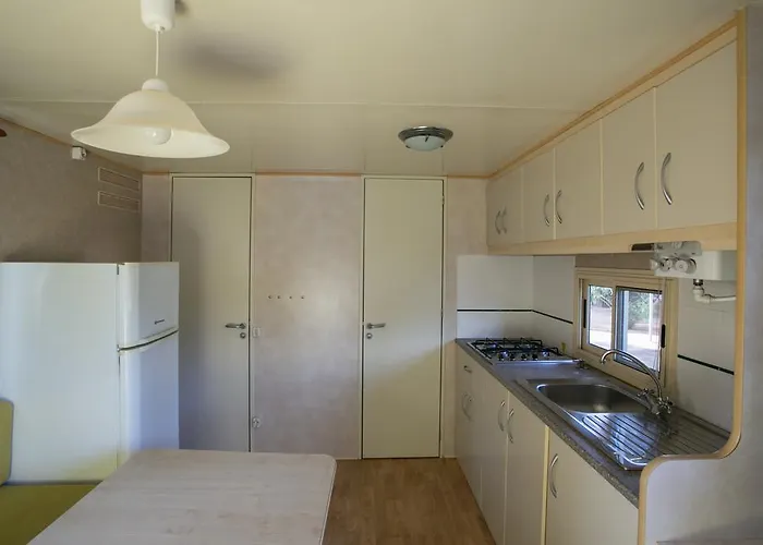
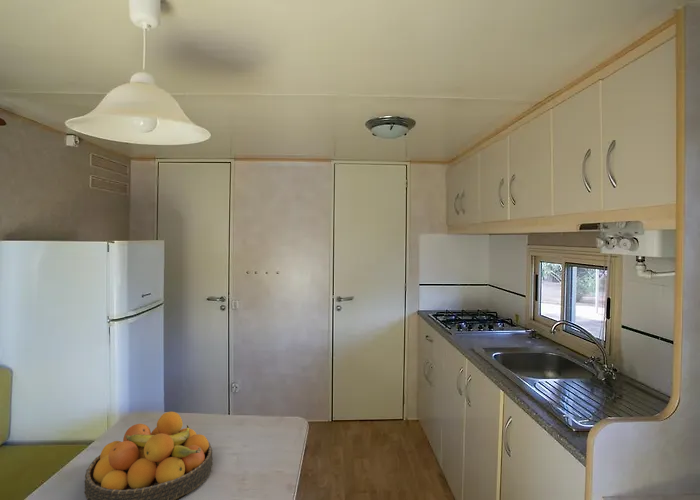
+ fruit bowl [84,411,214,500]
